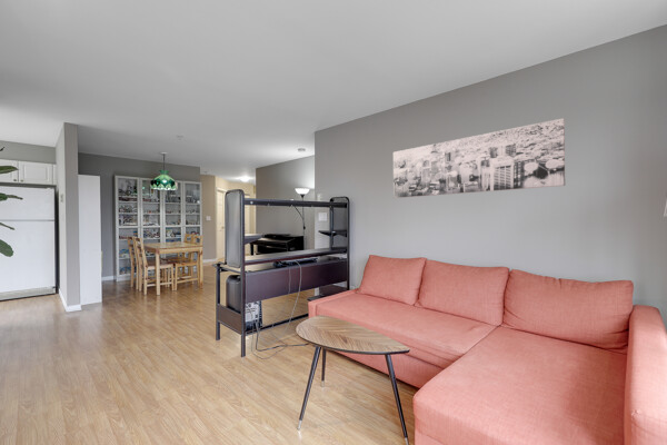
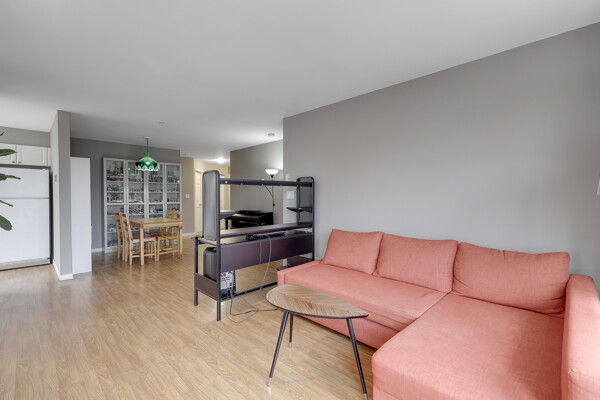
- wall art [392,118,566,199]
